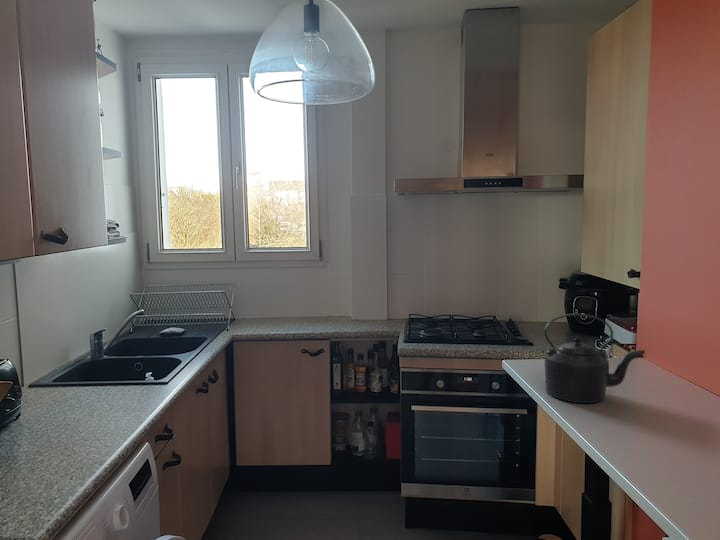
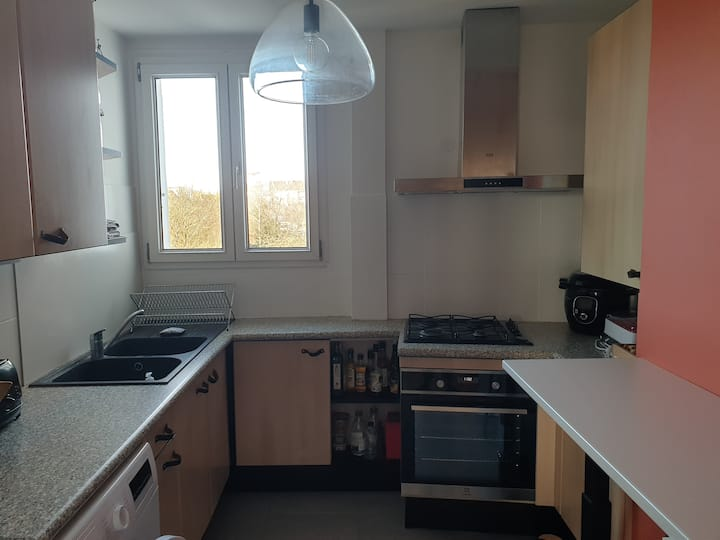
- kettle [543,313,646,404]
